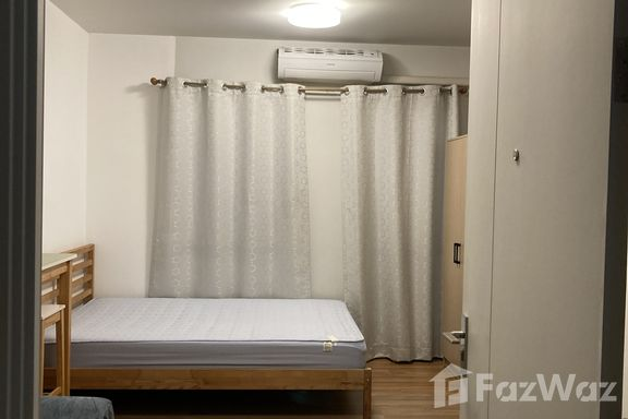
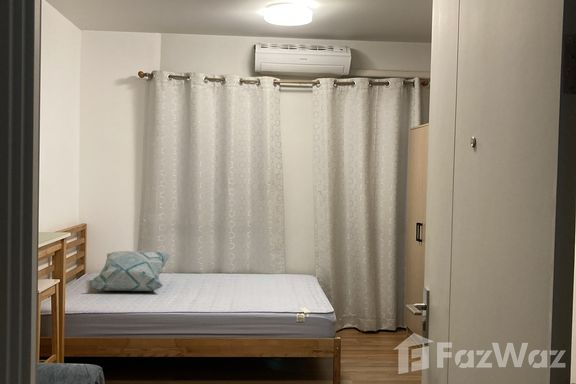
+ decorative pillow [87,250,172,292]
